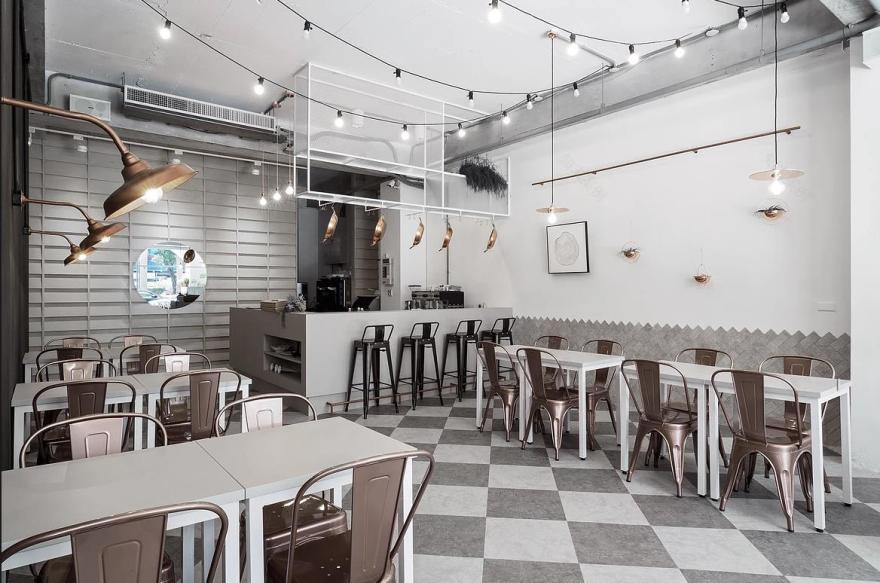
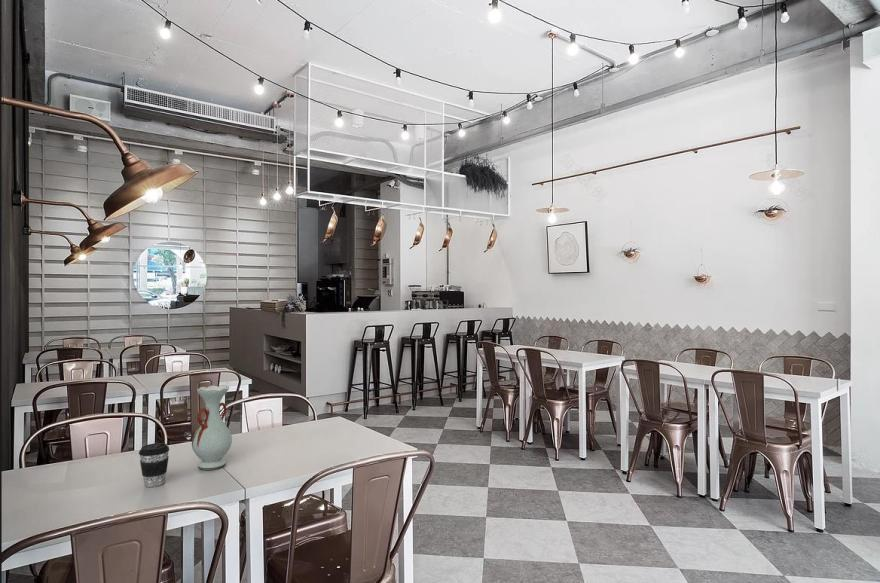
+ coffee cup [138,442,170,488]
+ vase [191,384,233,471]
